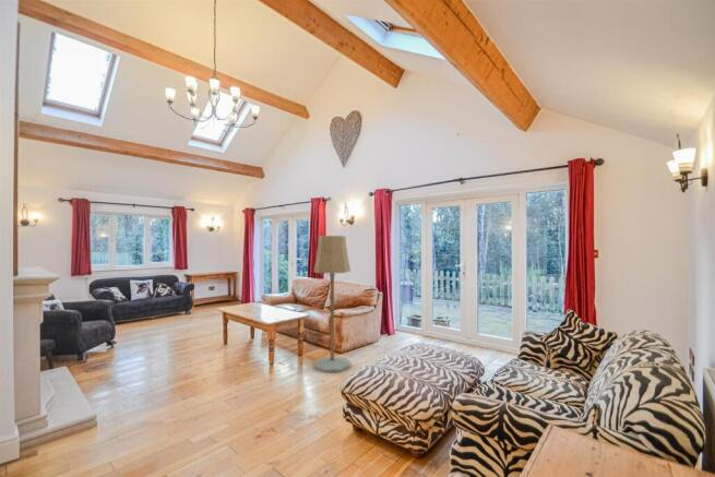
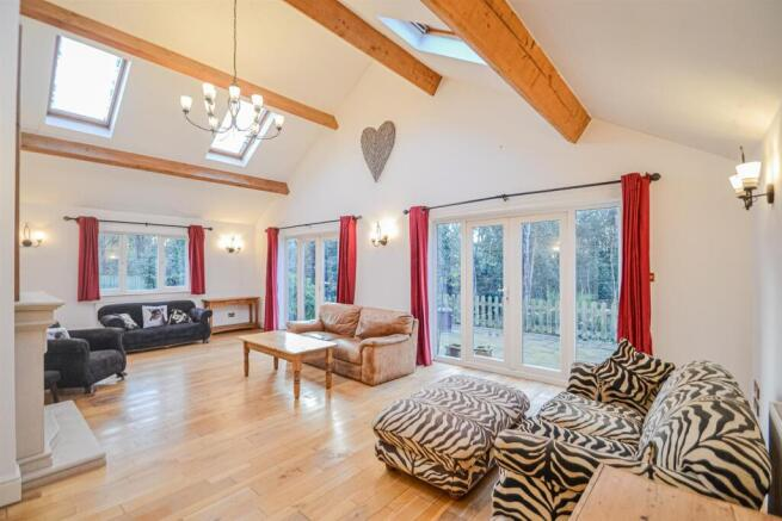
- floor lamp [312,235,351,373]
